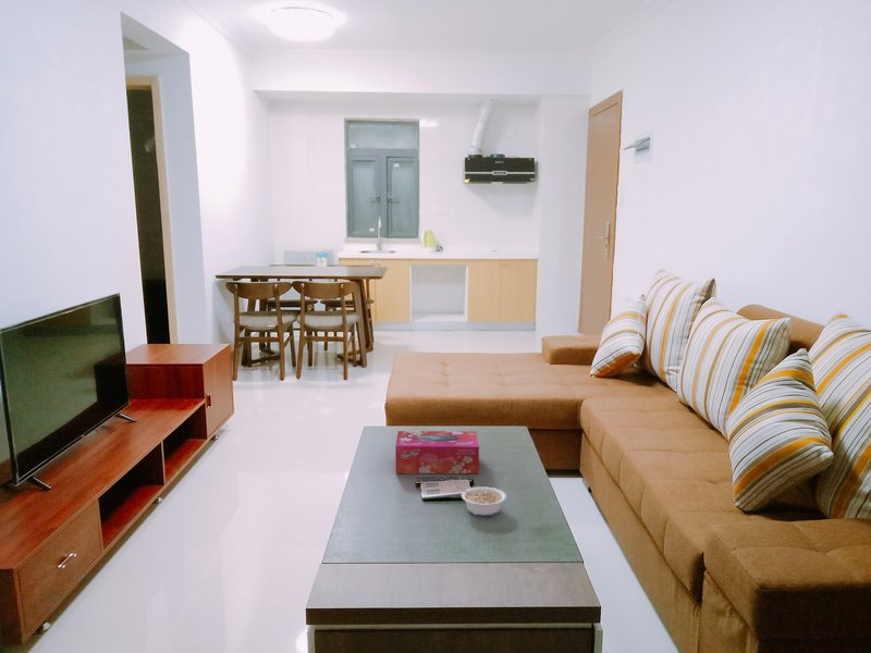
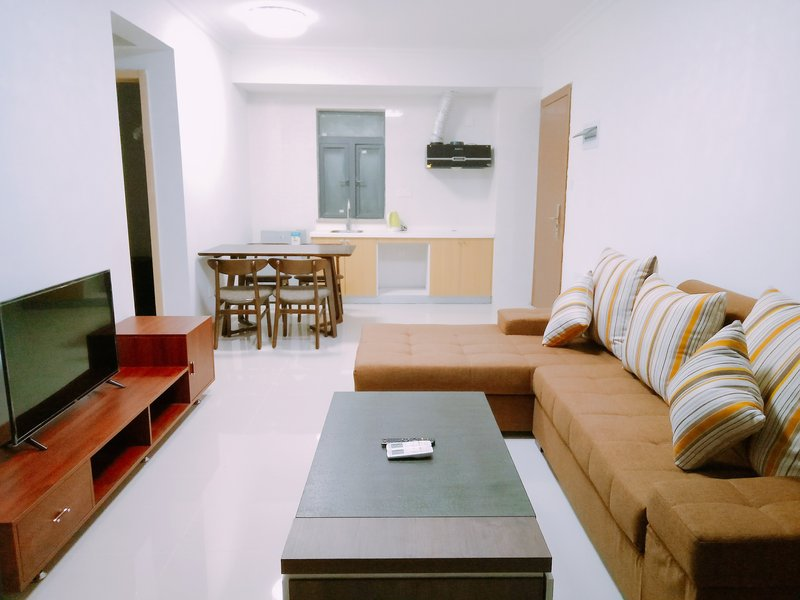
- tissue box [394,430,480,475]
- legume [455,484,507,517]
